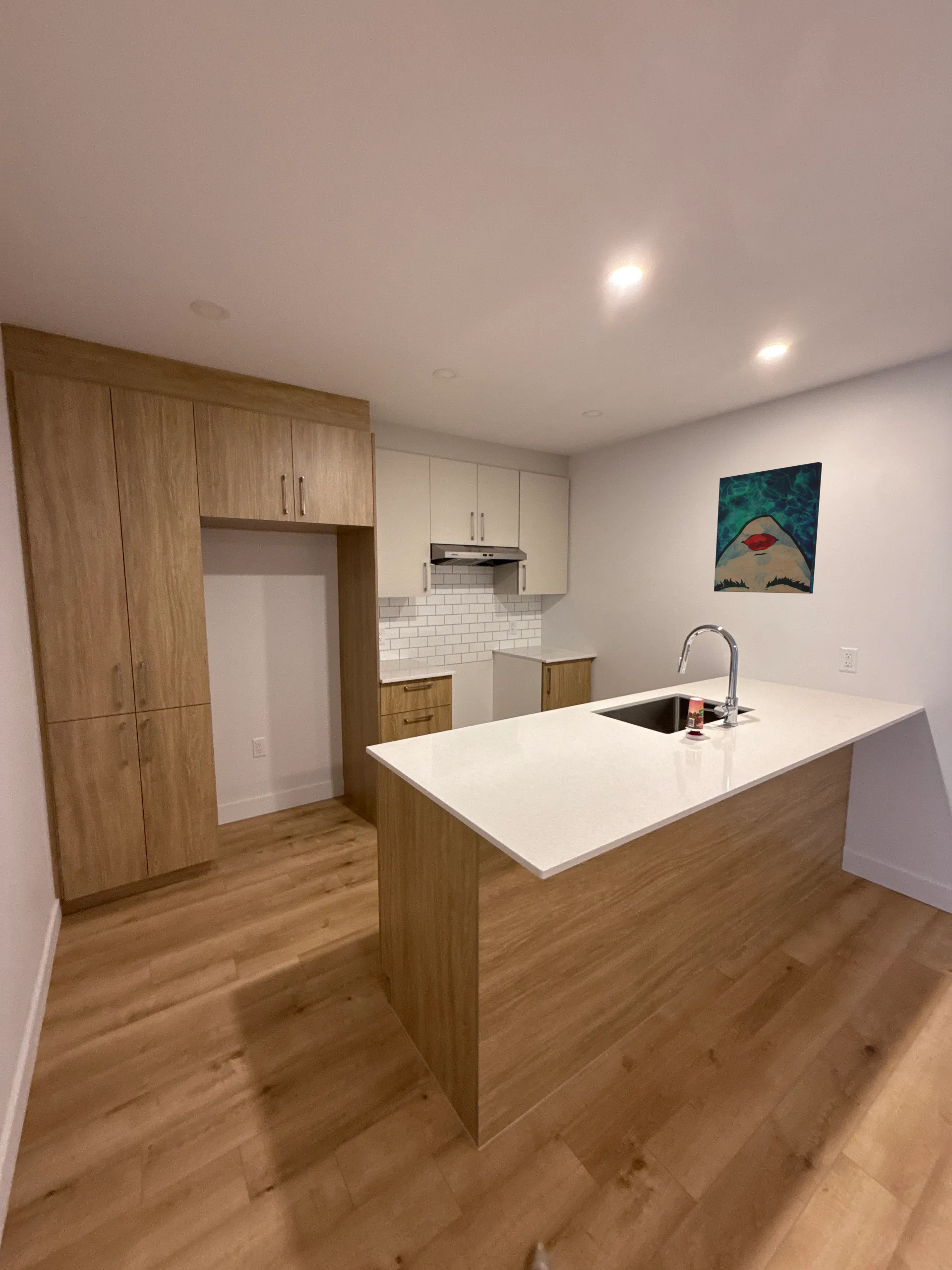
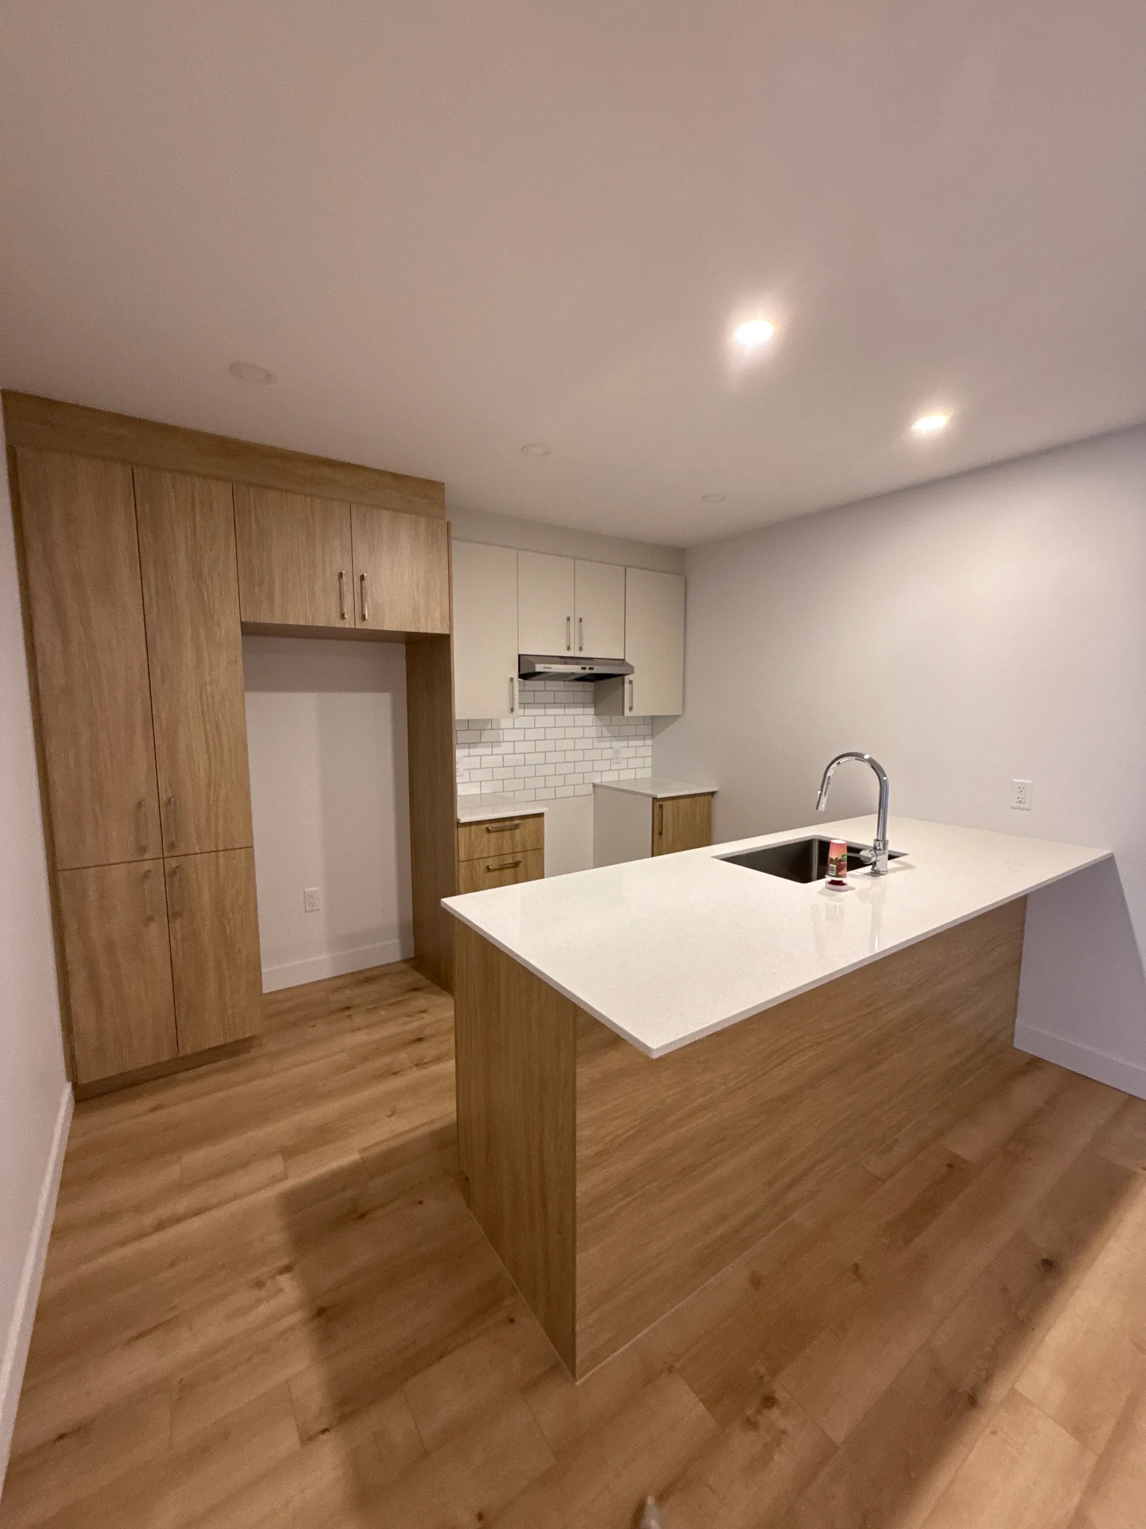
- wall art [714,461,823,594]
